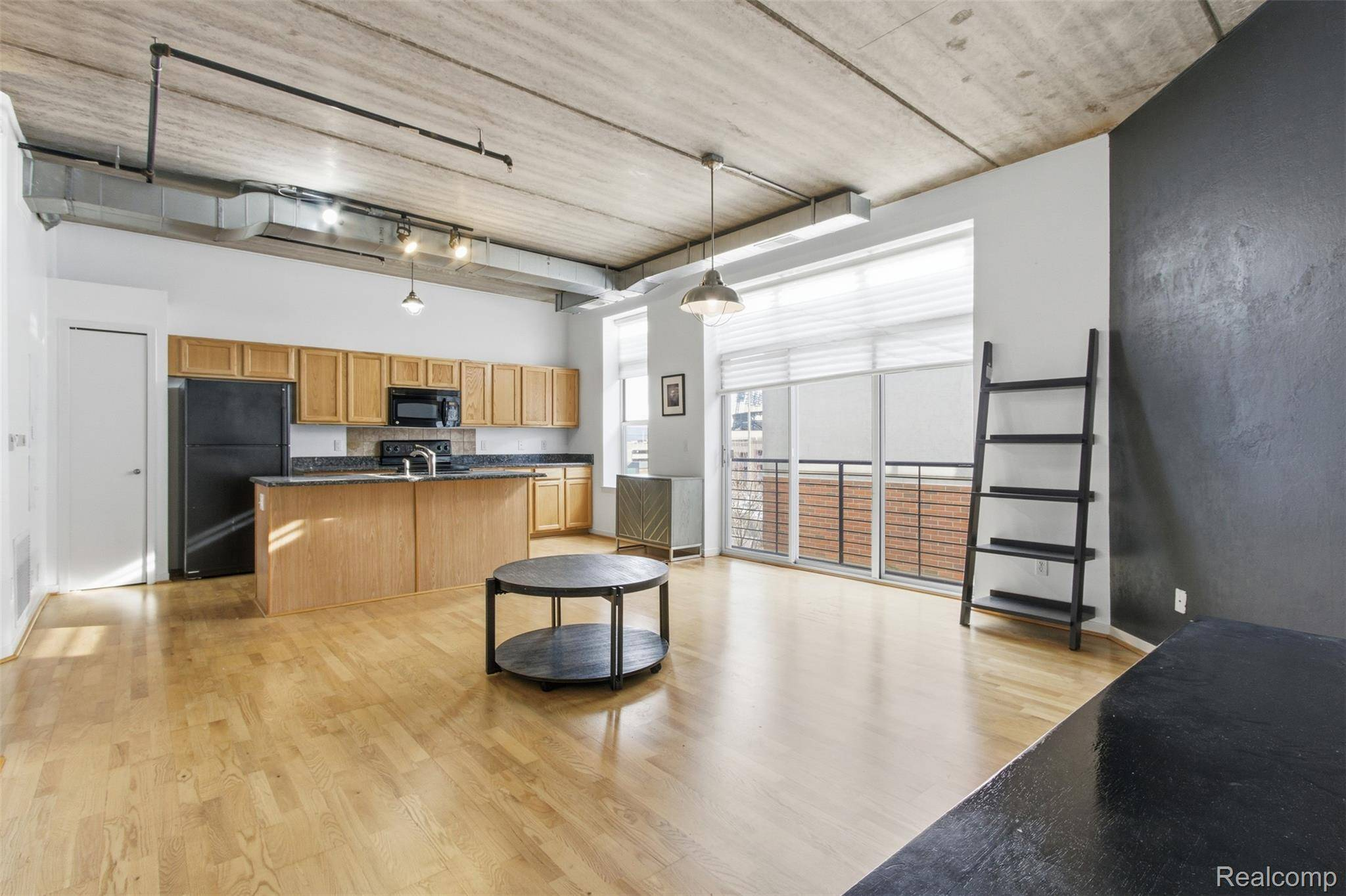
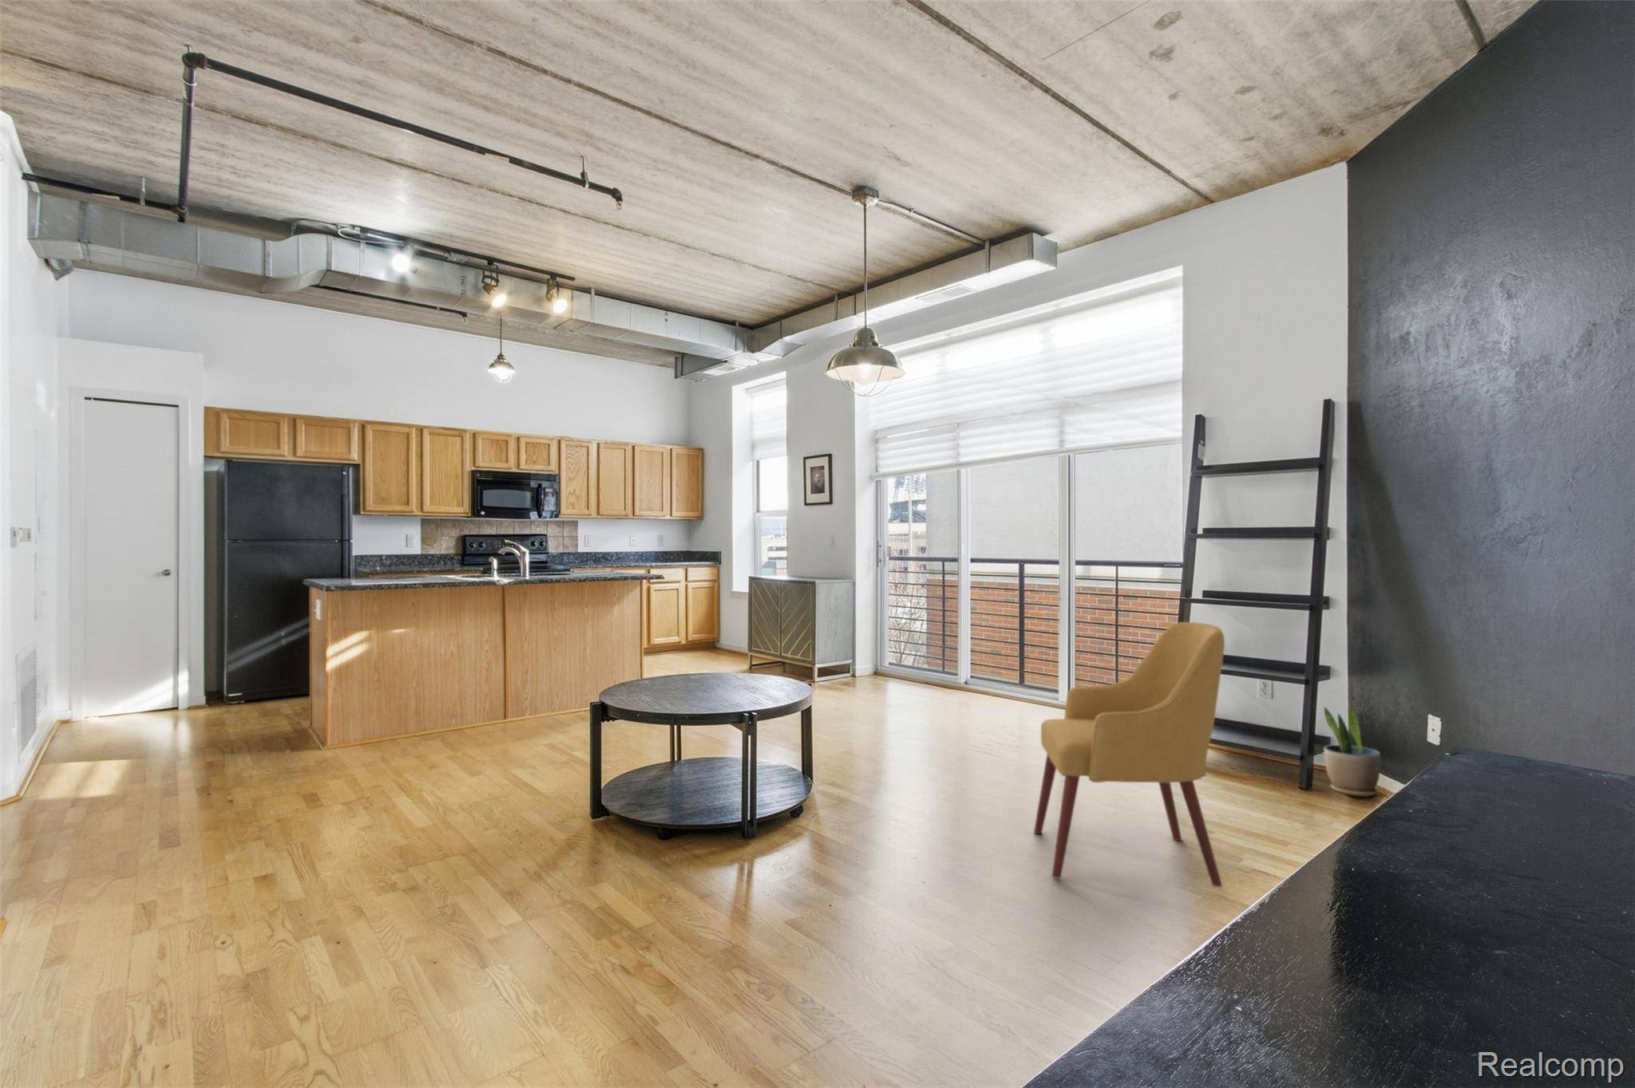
+ chair [1033,622,1226,888]
+ potted plant [1323,706,1381,798]
